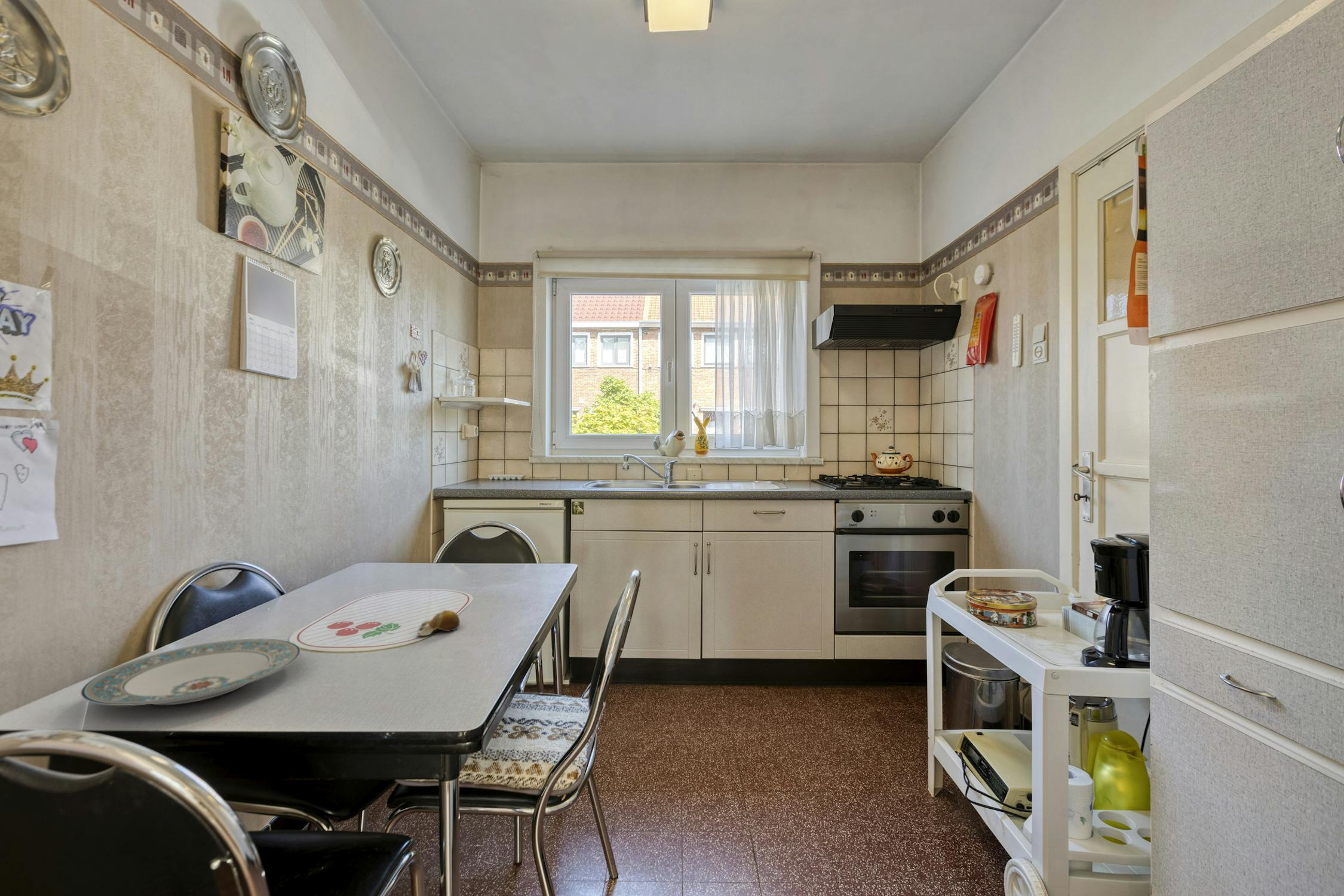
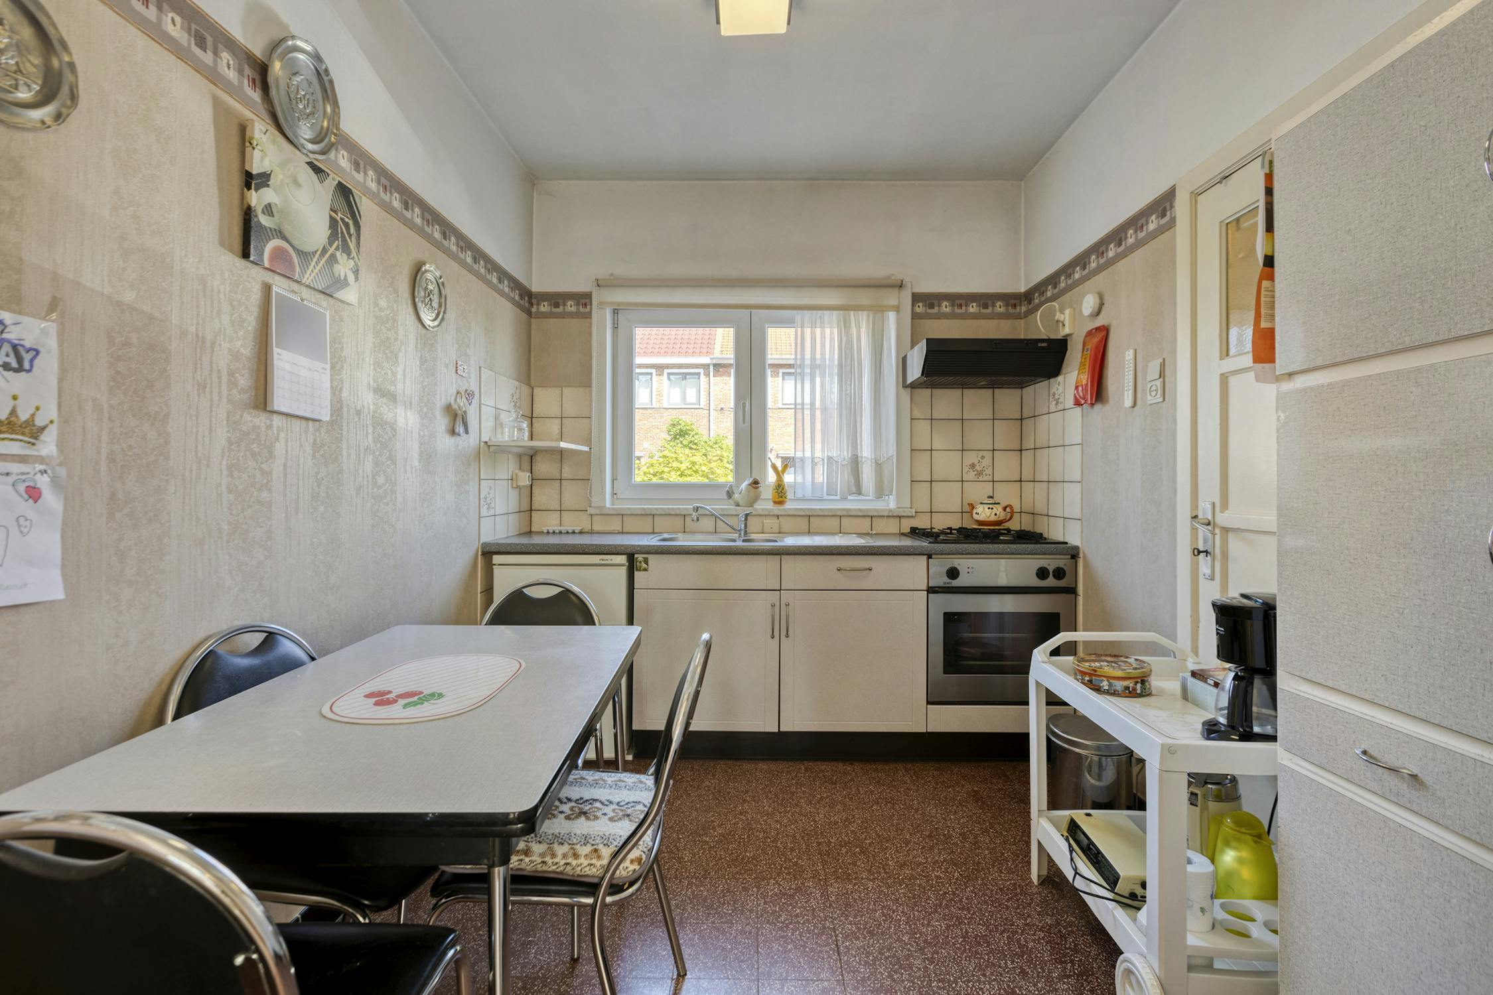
- plate [80,638,301,706]
- fruit [416,610,461,637]
